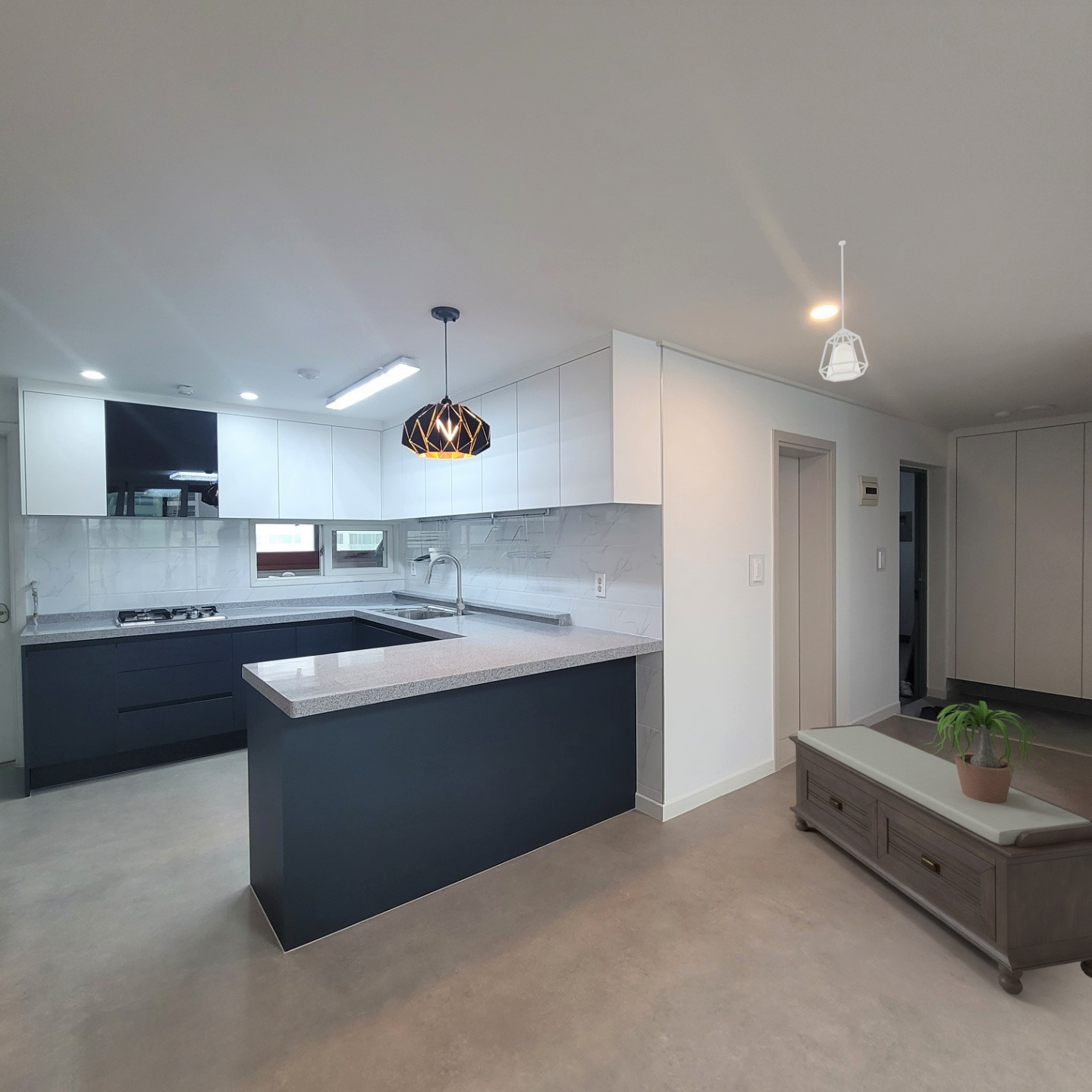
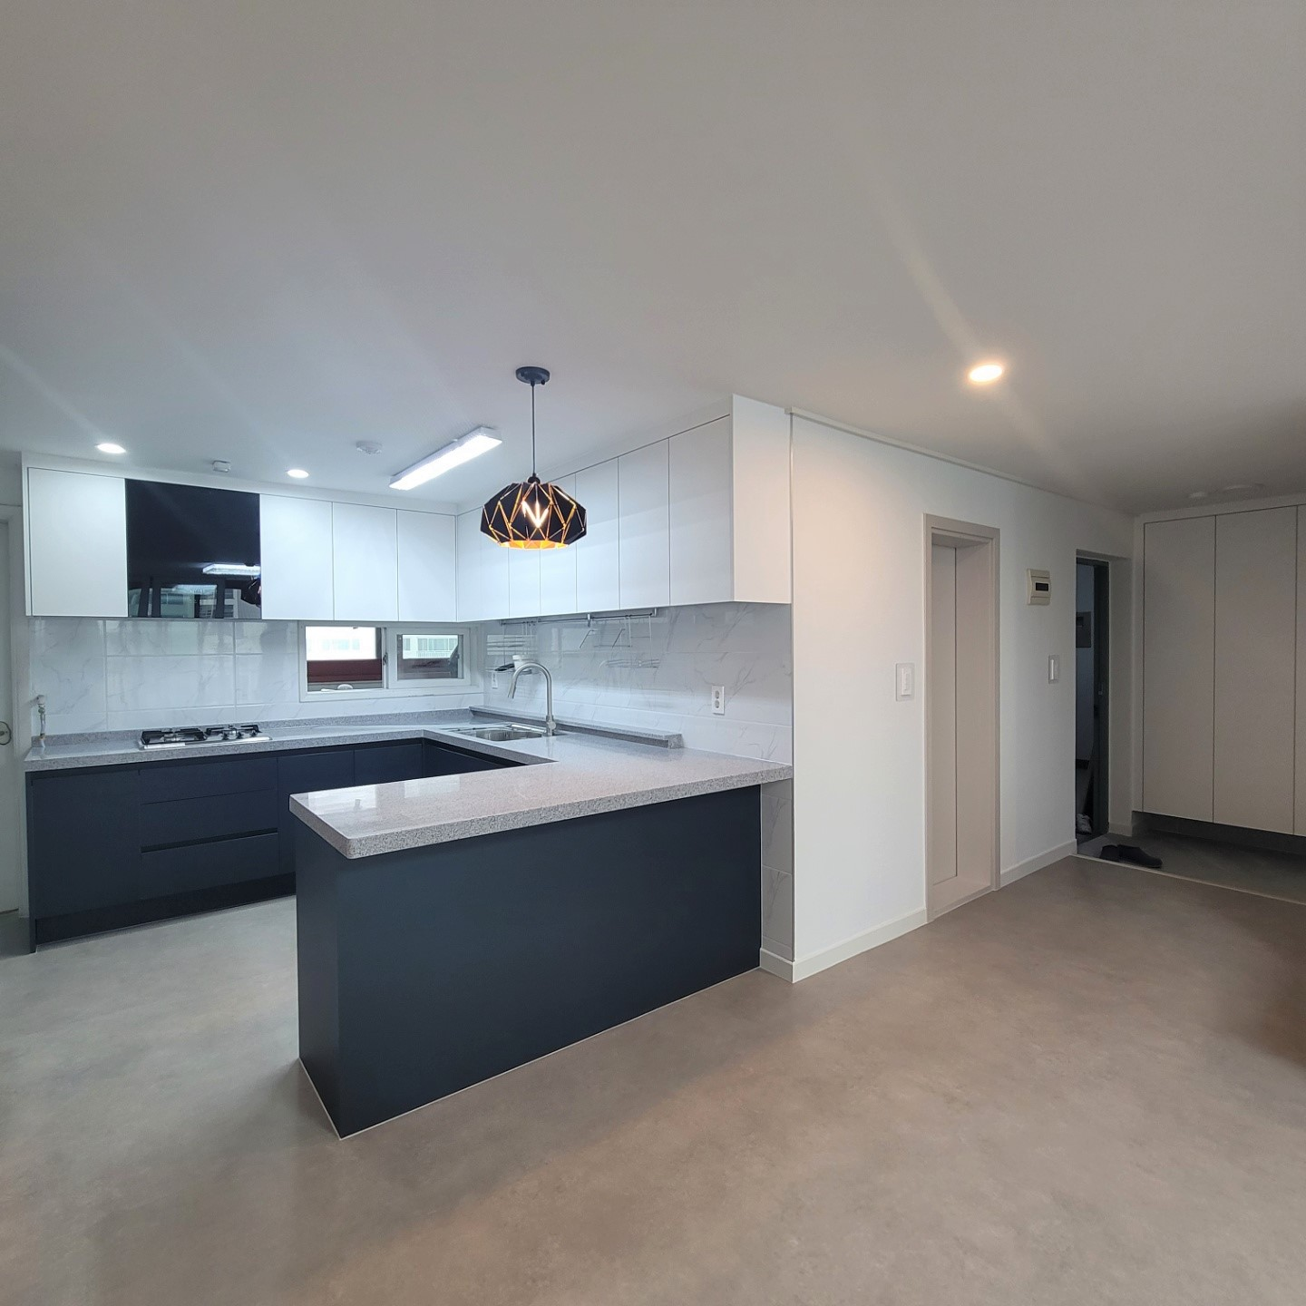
- pendant lamp [818,240,869,383]
- potted plant [922,700,1054,803]
- bench [788,723,1092,996]
